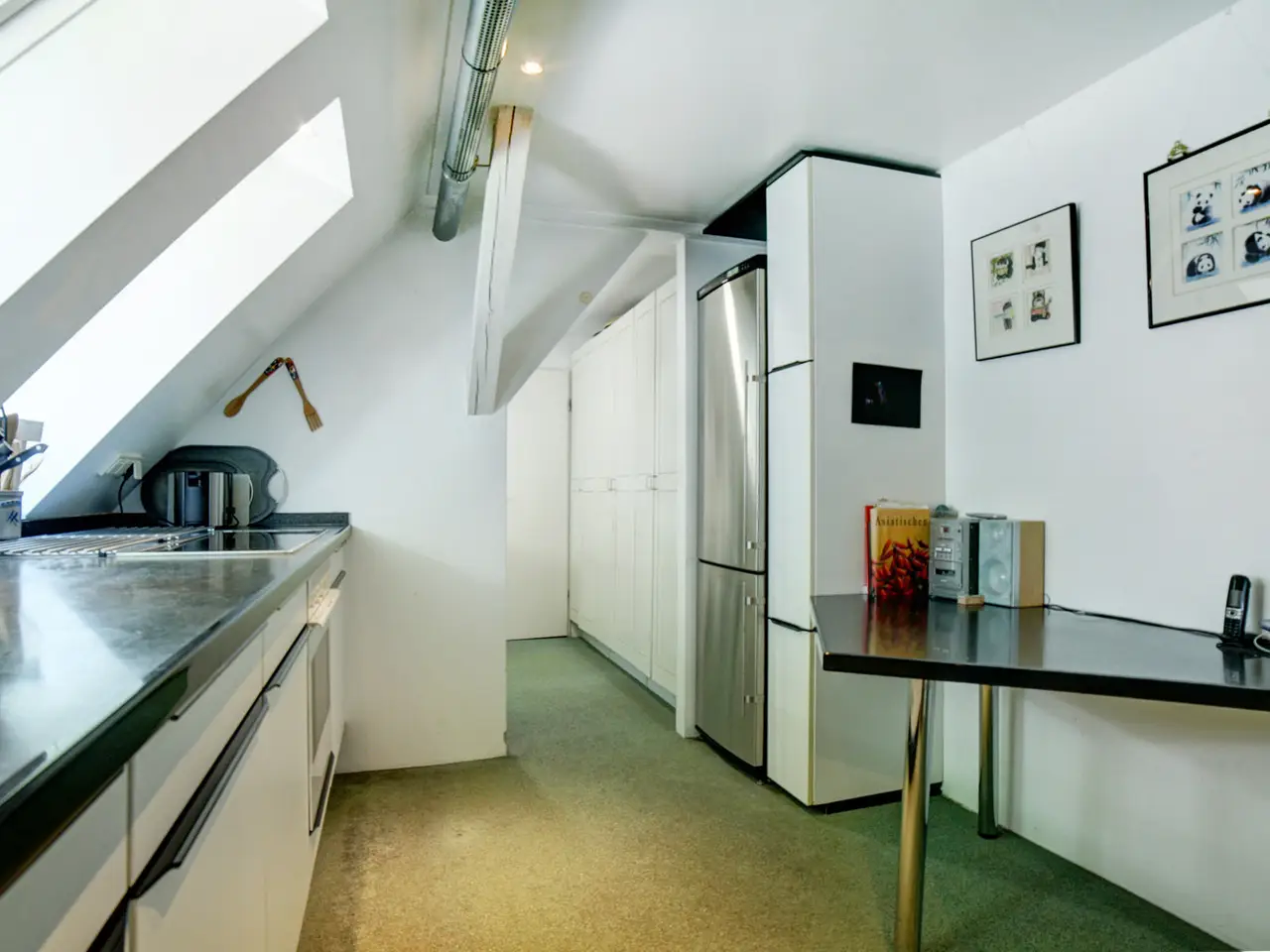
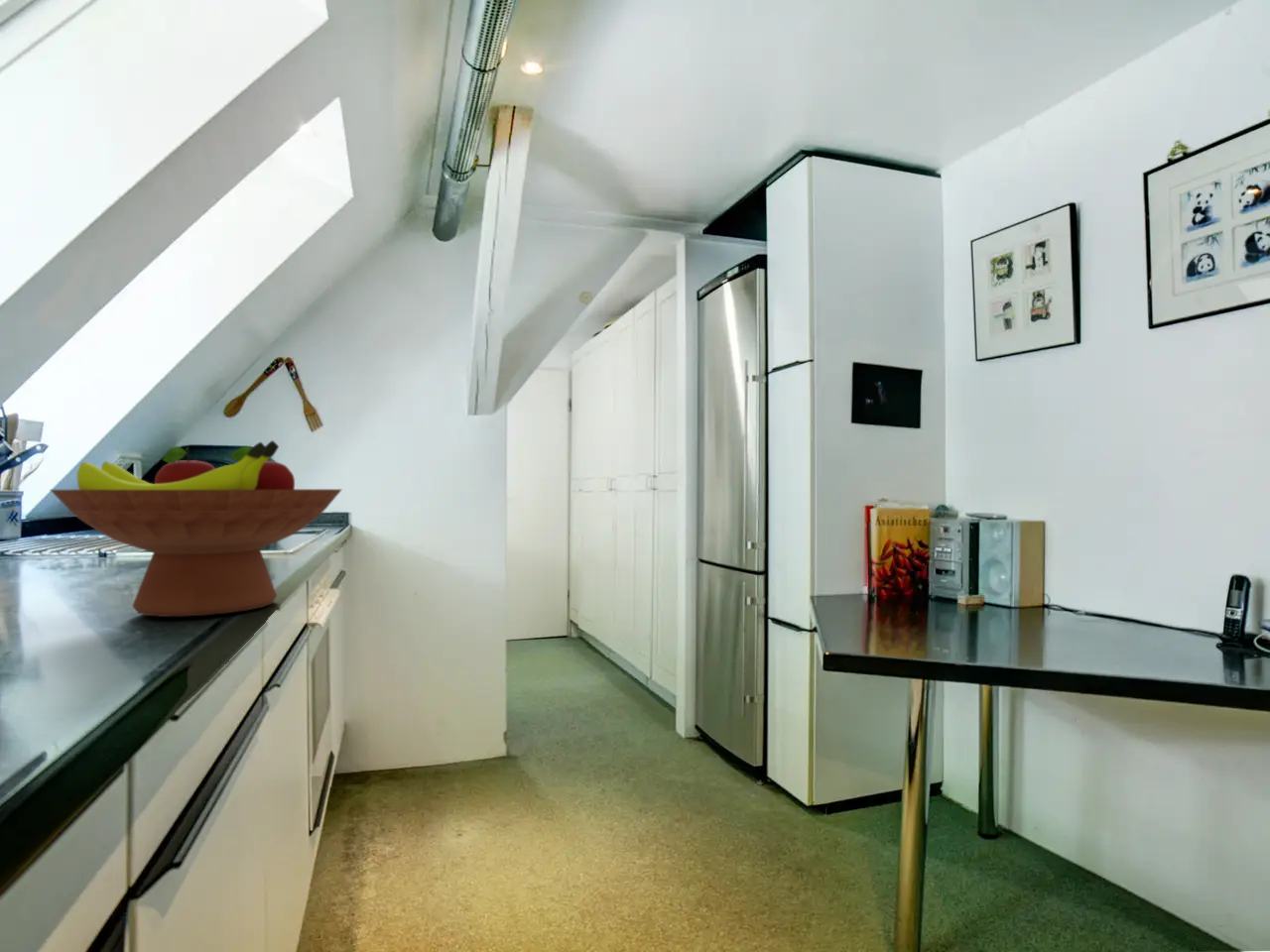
+ fruit bowl [50,439,343,618]
